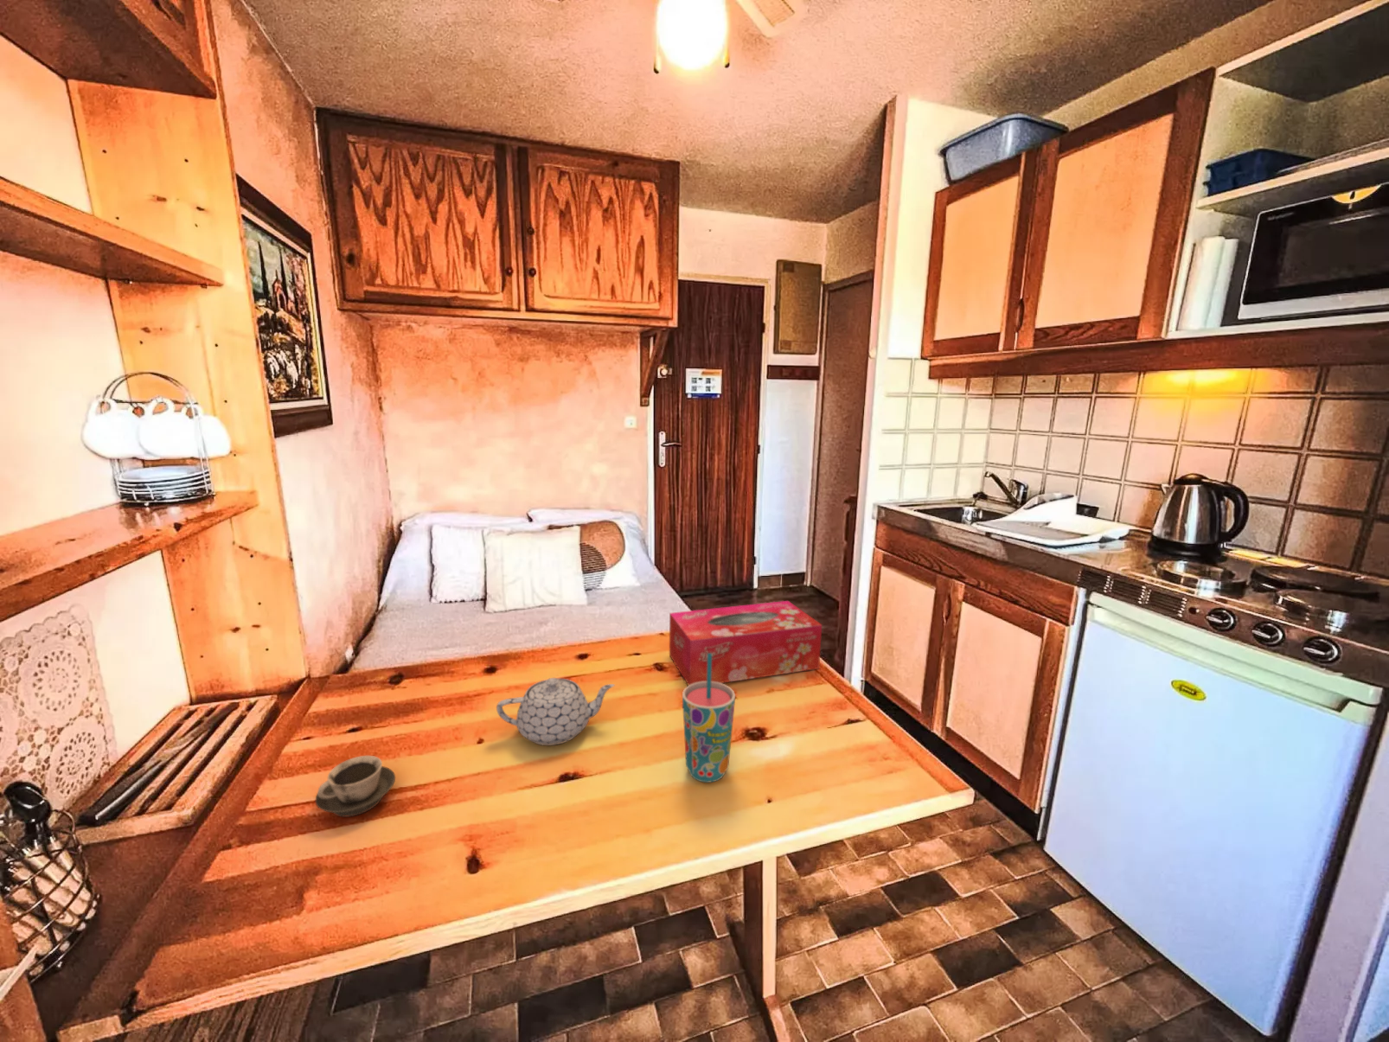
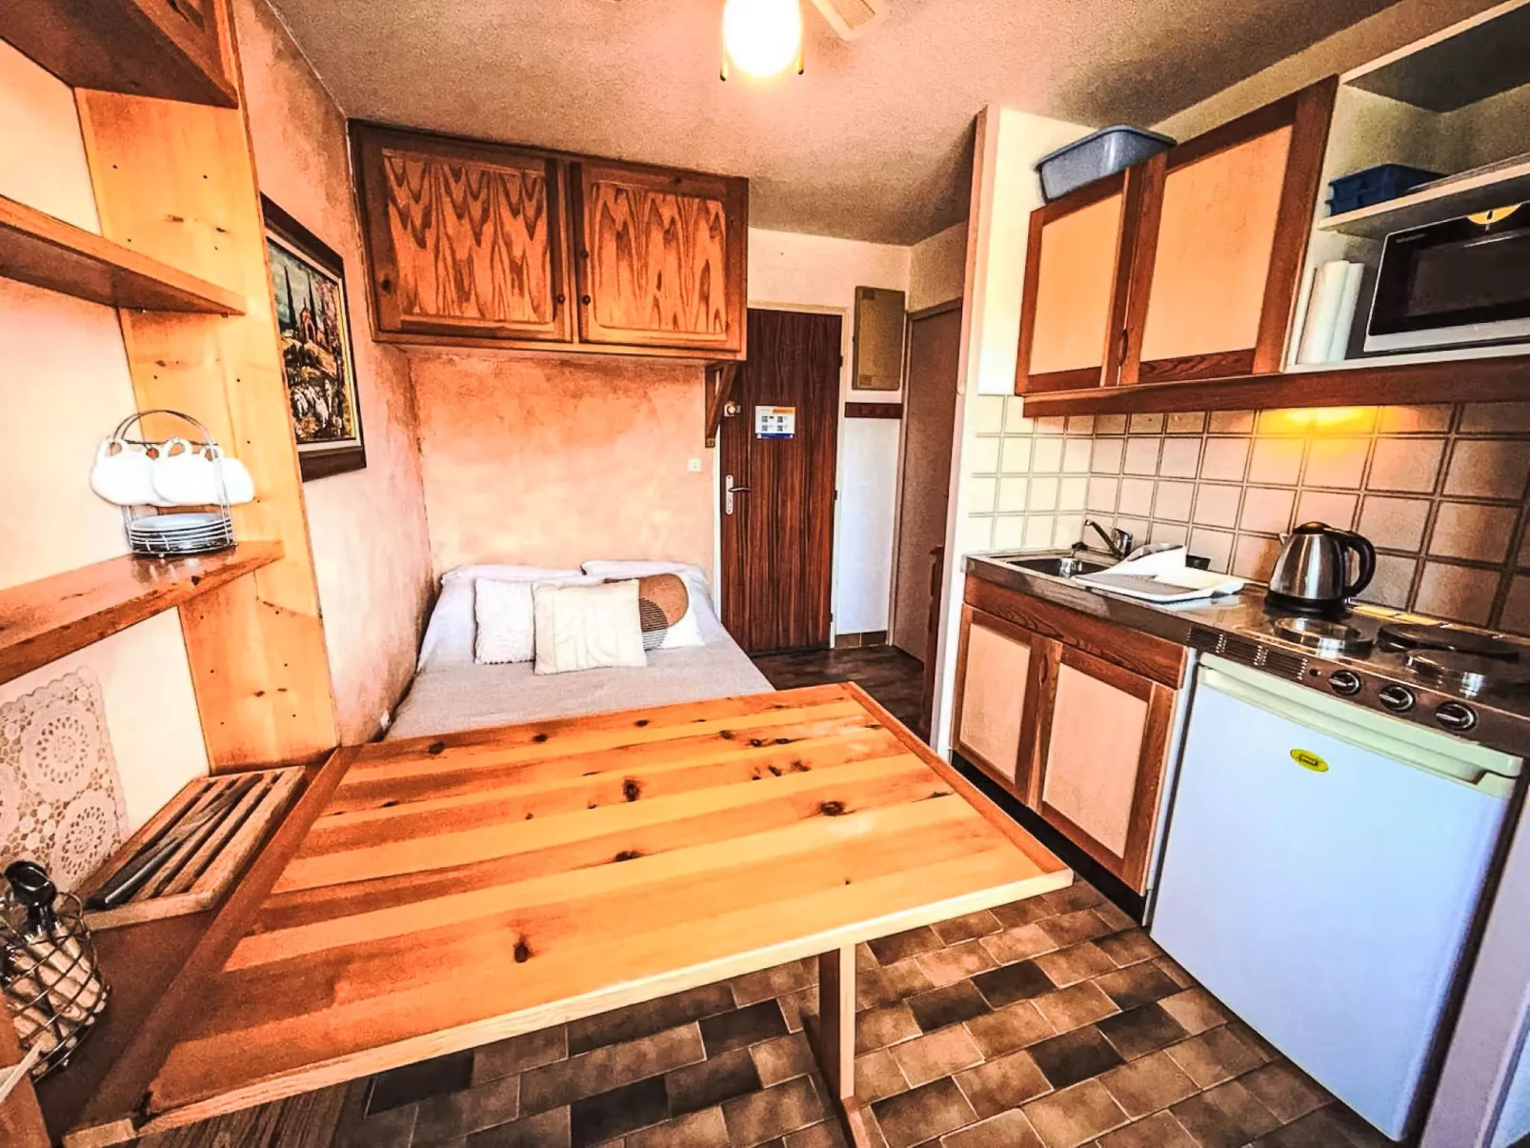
- cup [315,755,396,818]
- tissue box [669,600,822,686]
- cup [682,653,736,784]
- teapot [496,678,616,746]
